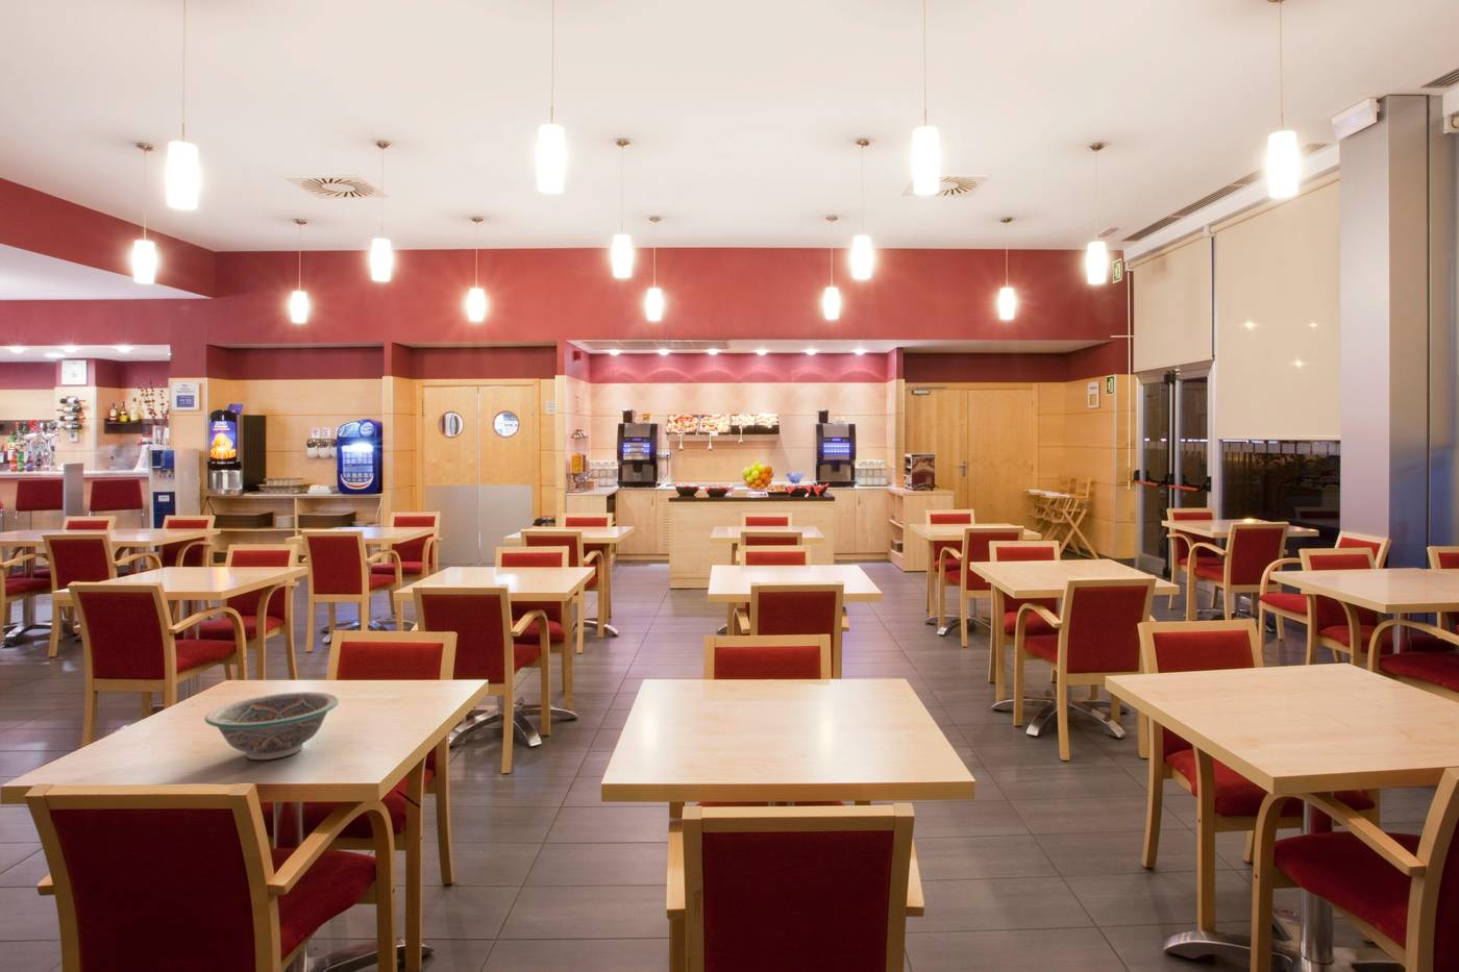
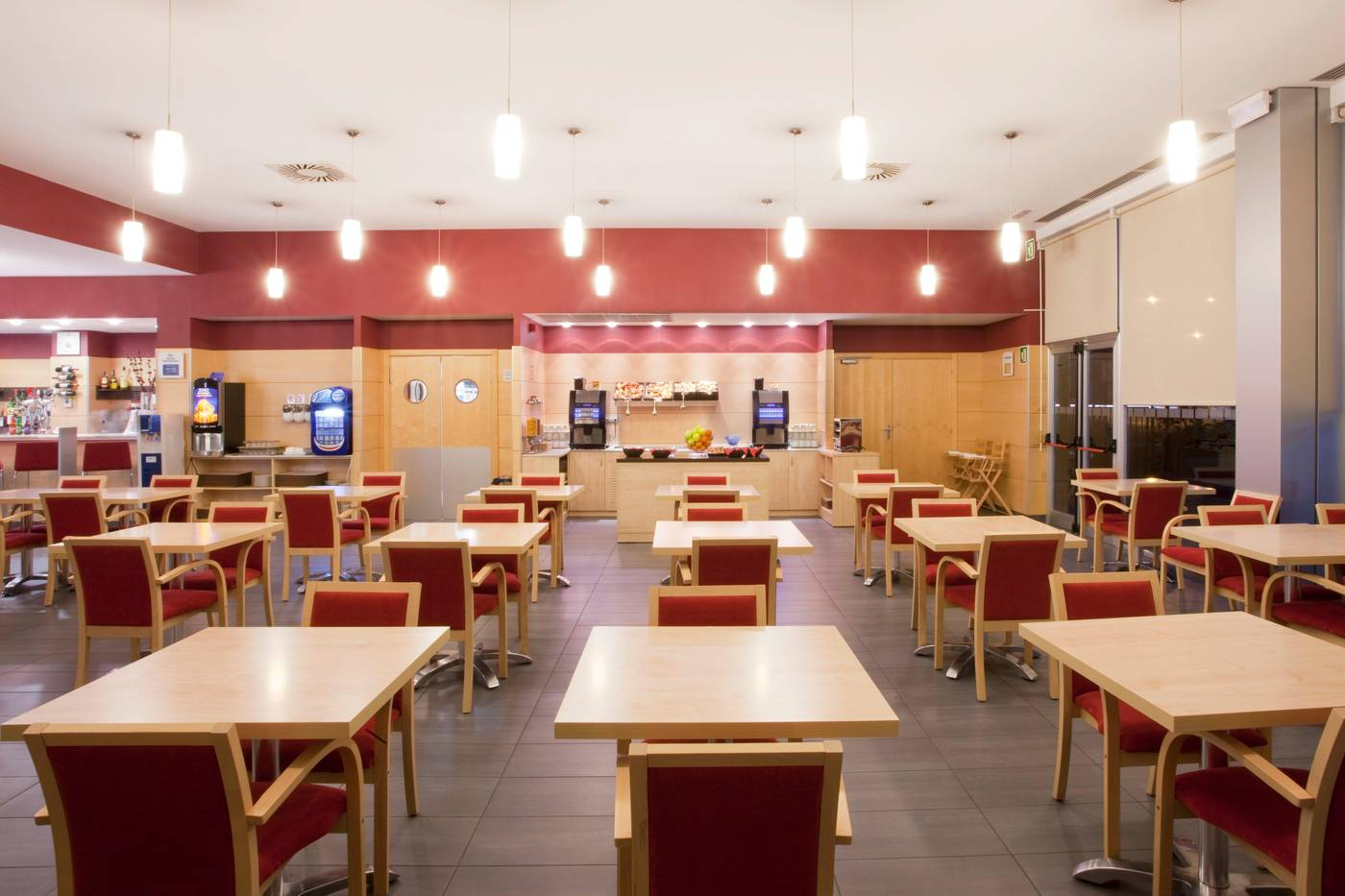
- bowl [204,691,340,760]
